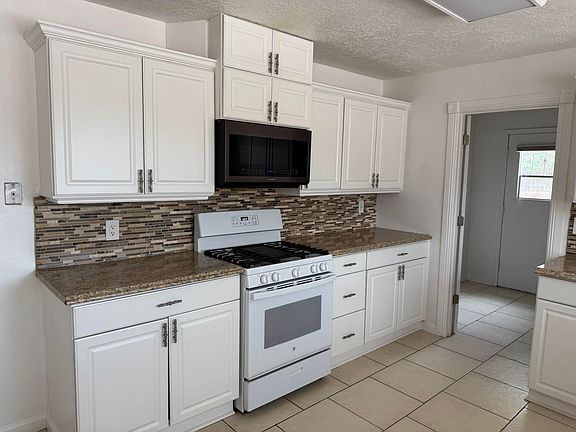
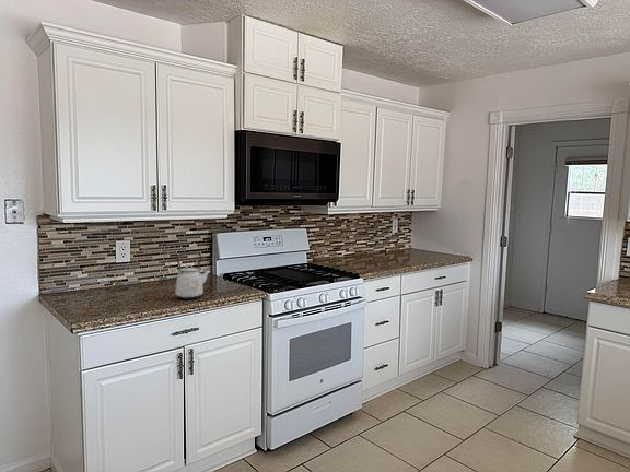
+ kettle [174,251,212,300]
